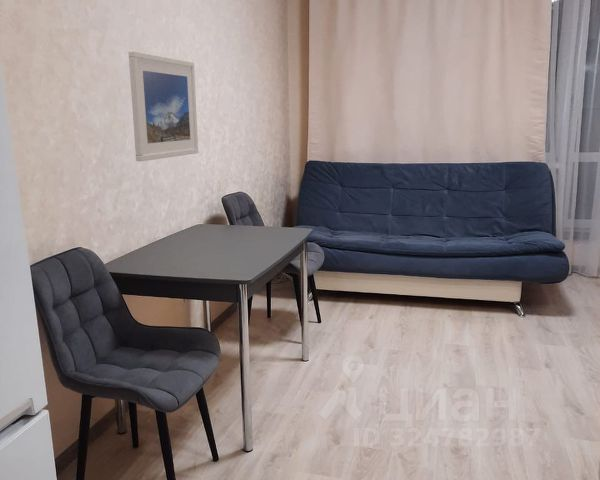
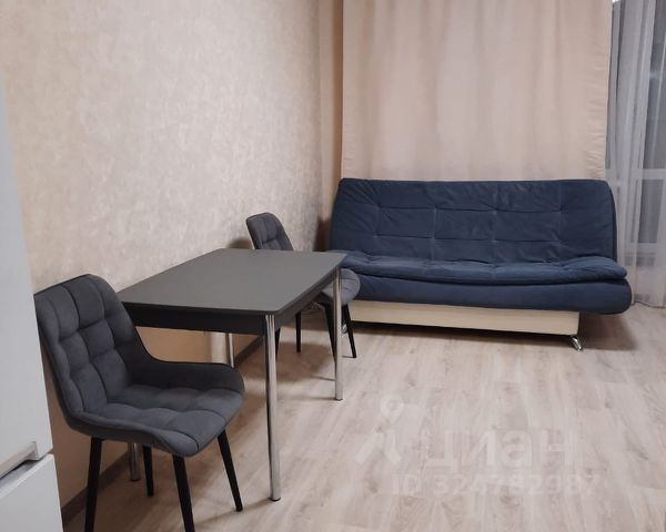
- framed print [128,50,199,162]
